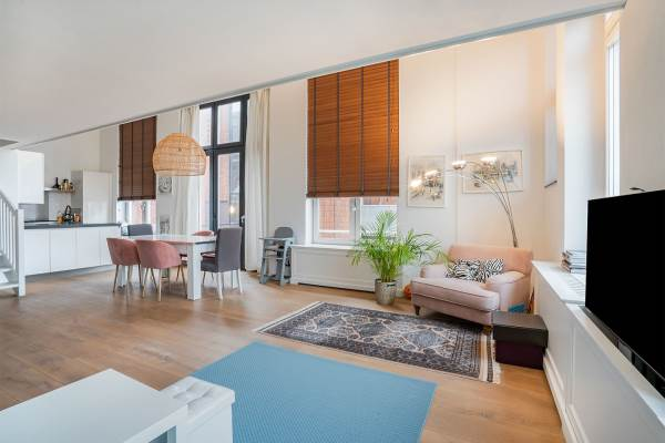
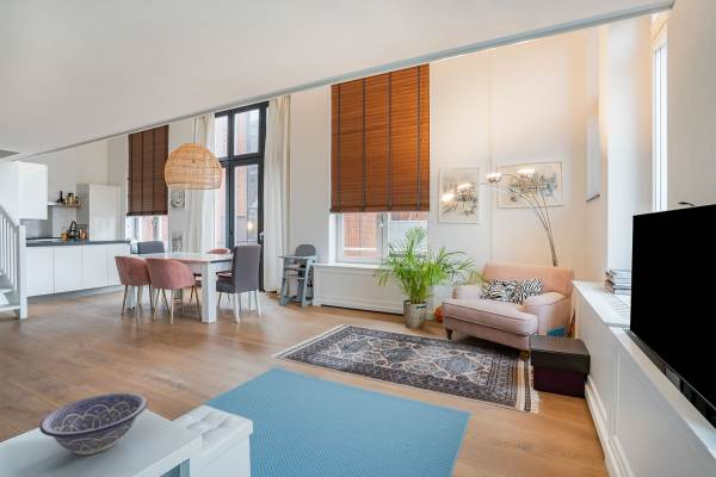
+ decorative bowl [38,391,148,456]
